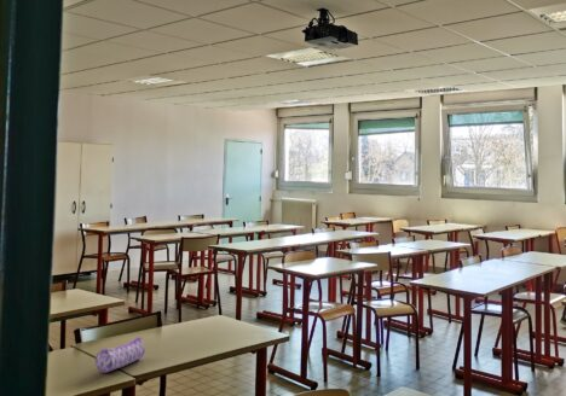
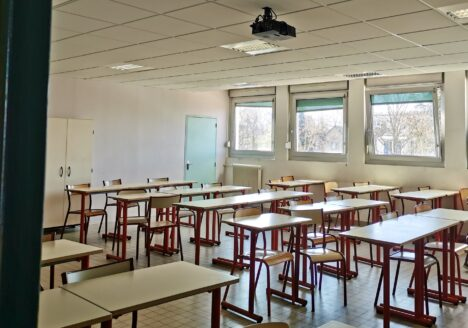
- pencil case [94,336,146,373]
